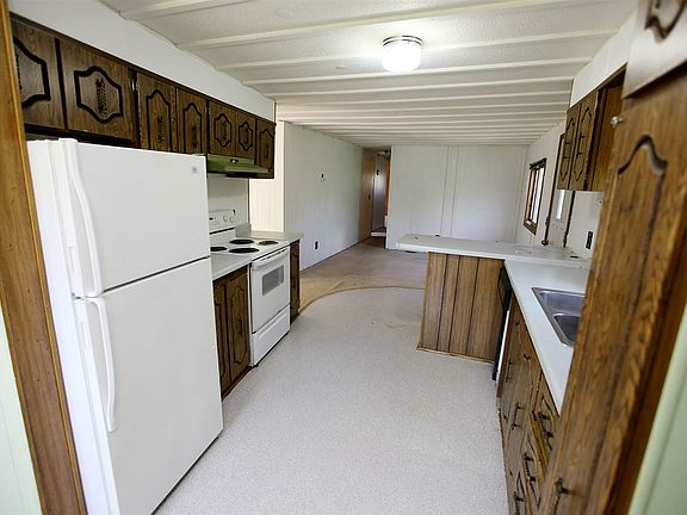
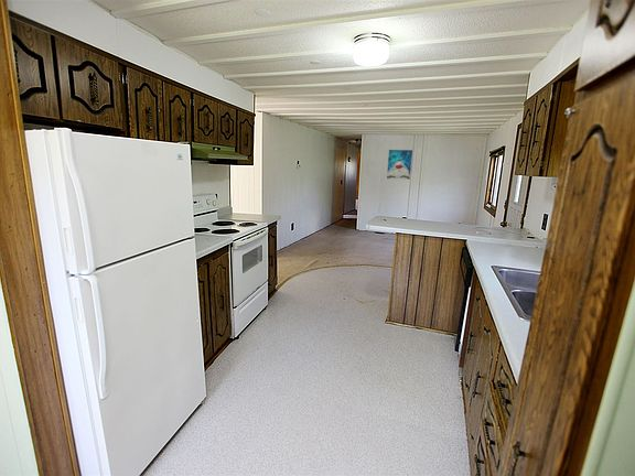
+ wall art [386,149,413,181]
